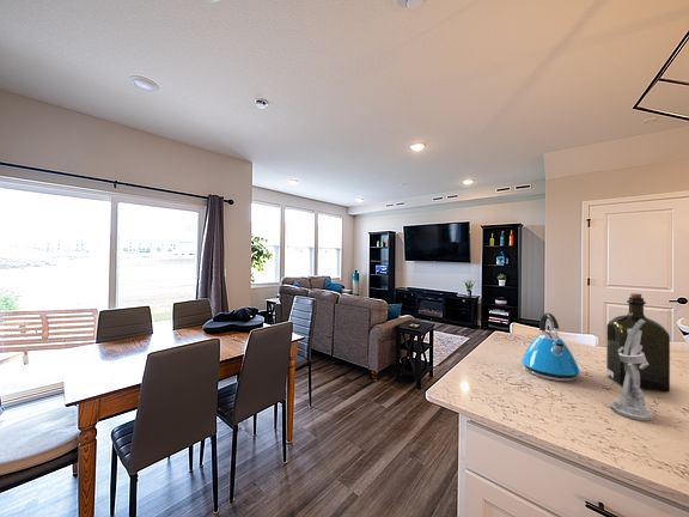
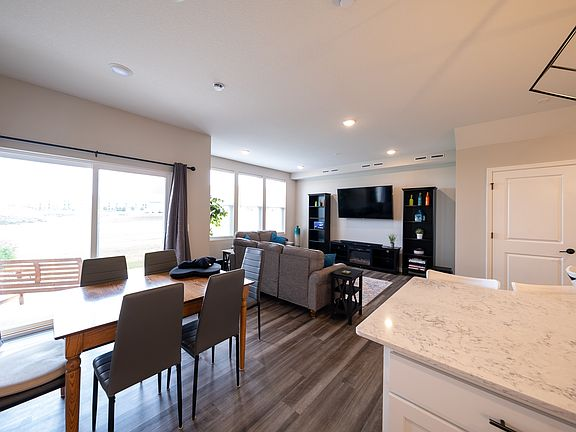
- utensil holder [609,320,652,421]
- kettle [520,312,581,382]
- liquor [605,292,671,394]
